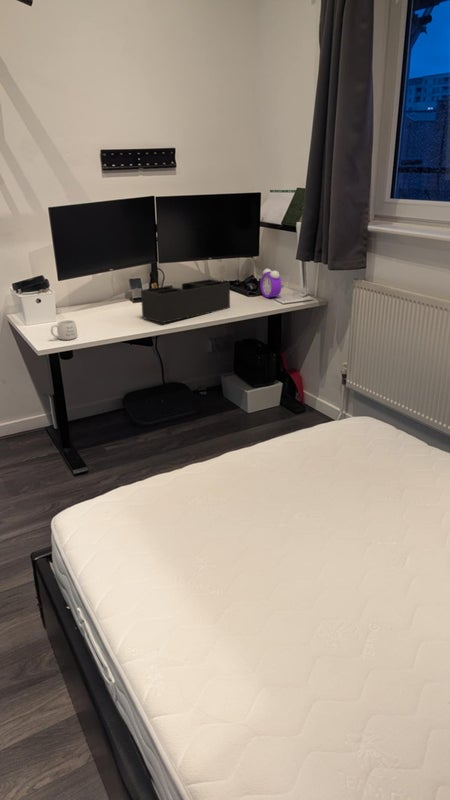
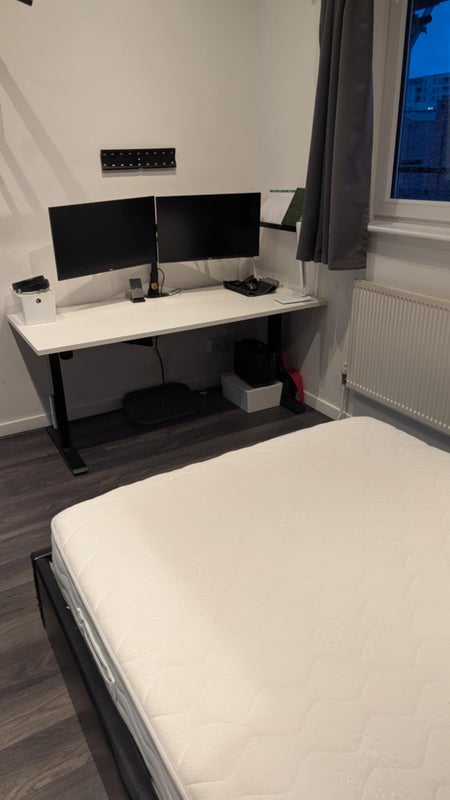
- alarm clock [259,268,283,298]
- desk organizer [140,278,231,324]
- mug [50,319,78,341]
